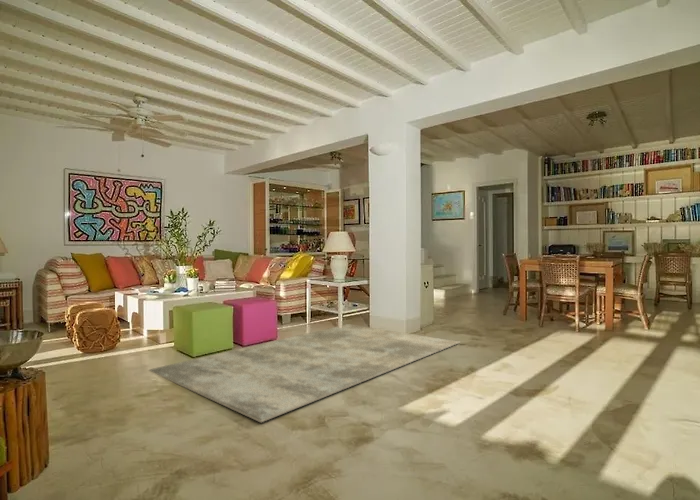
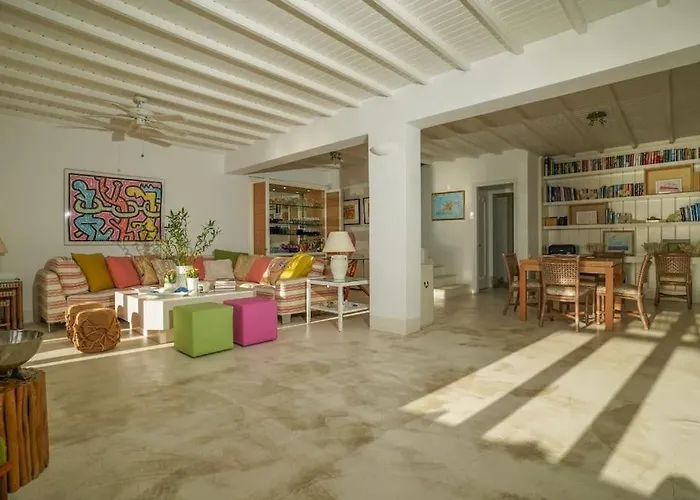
- rug [148,323,461,423]
